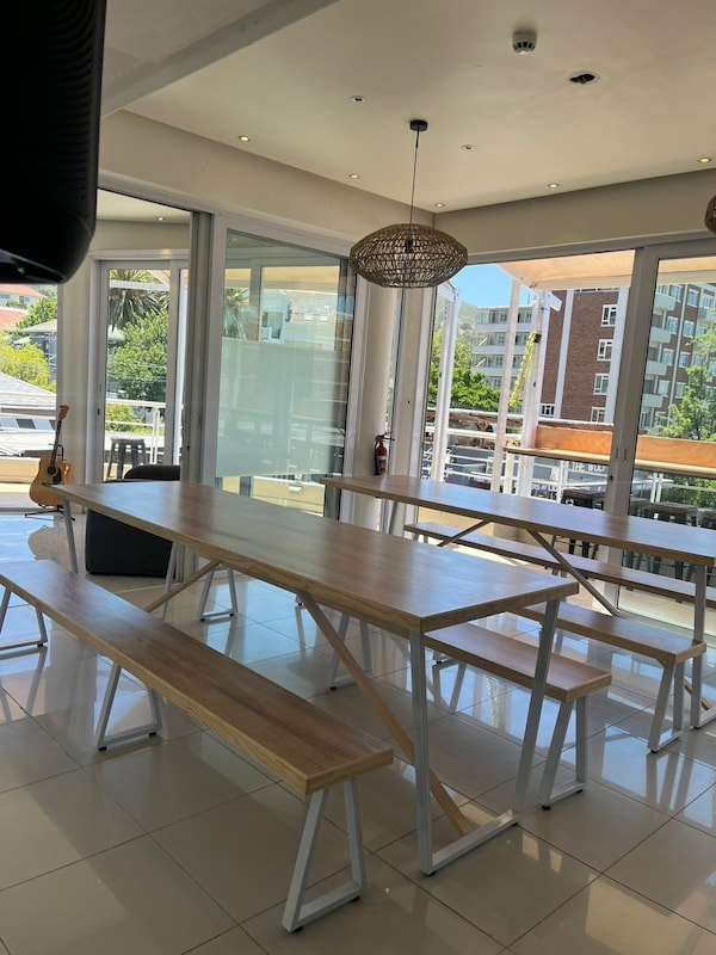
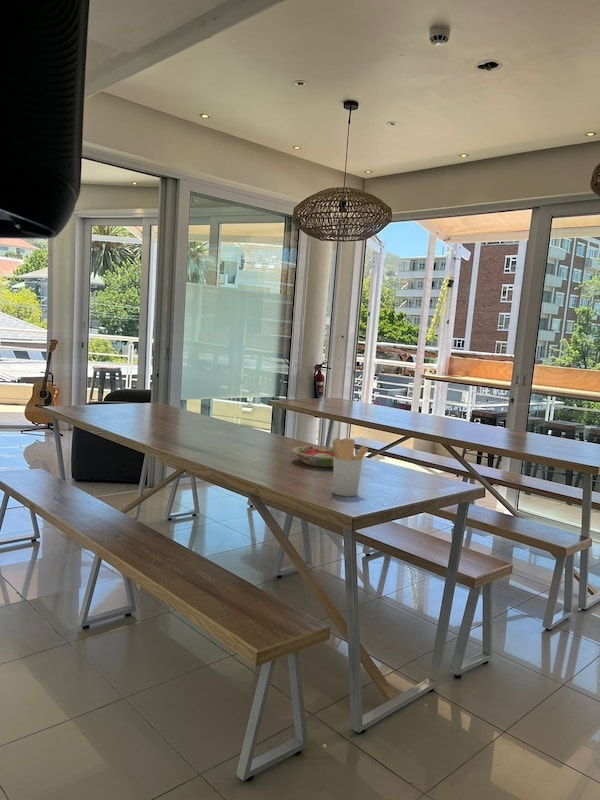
+ utensil holder [332,437,369,497]
+ bowl [292,445,335,468]
